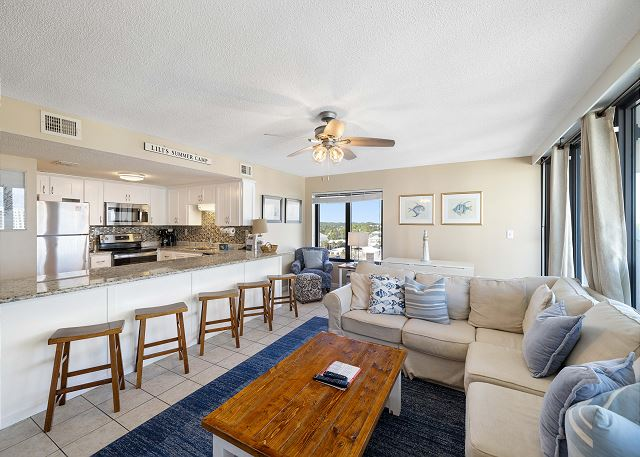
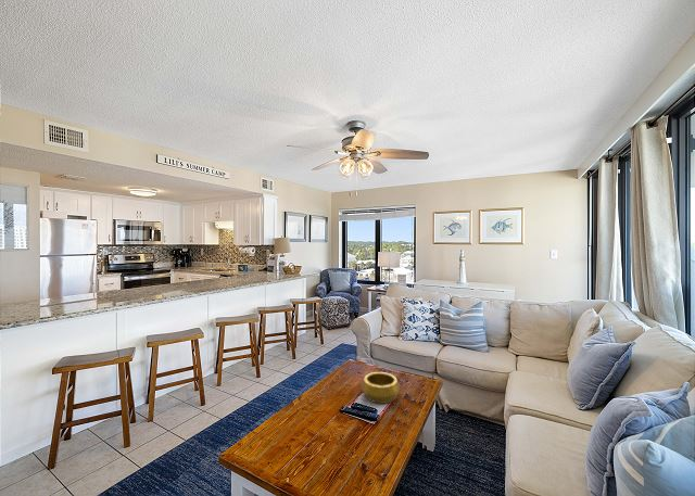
+ decorative bowl [361,371,402,405]
